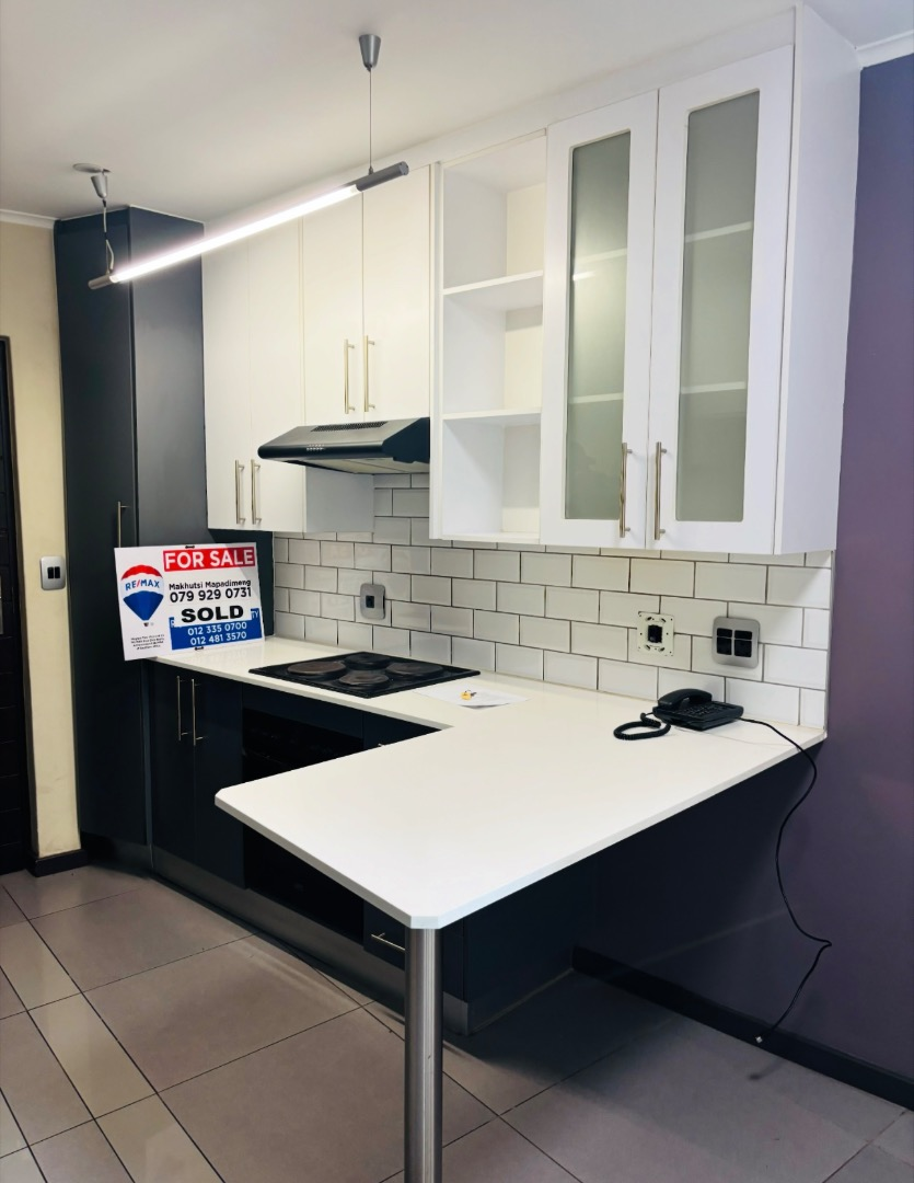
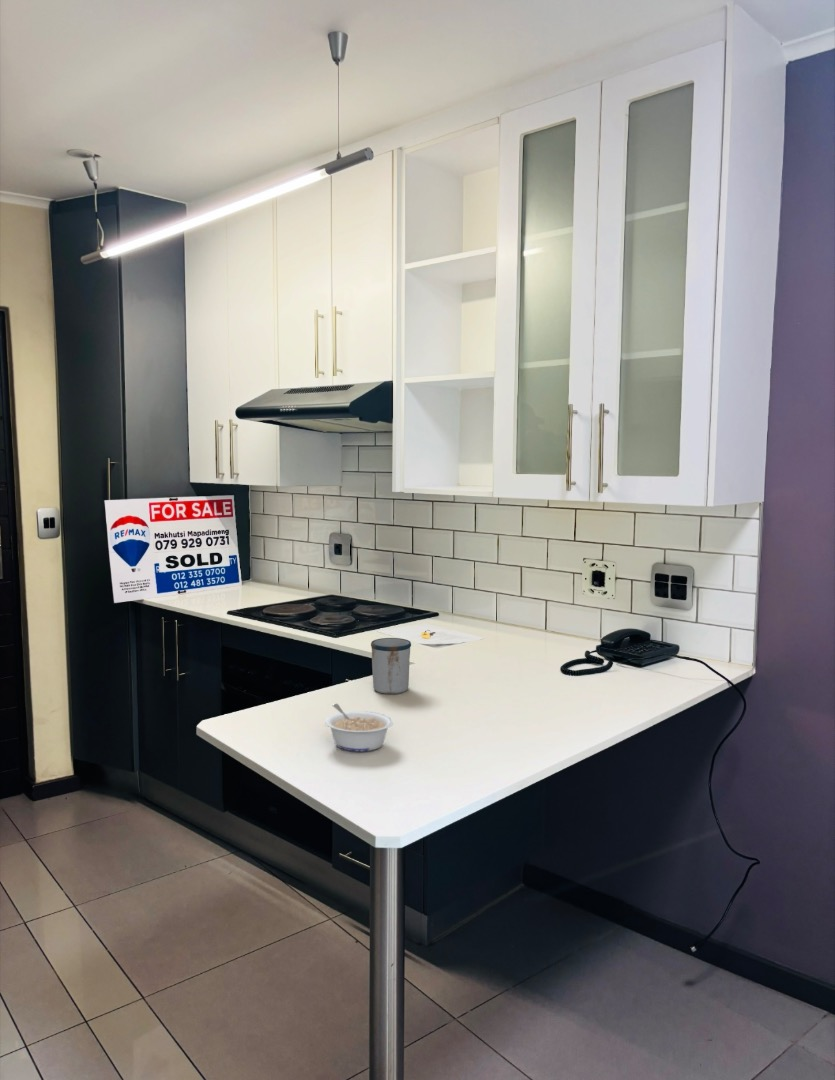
+ mug [370,637,412,695]
+ legume [324,703,394,752]
